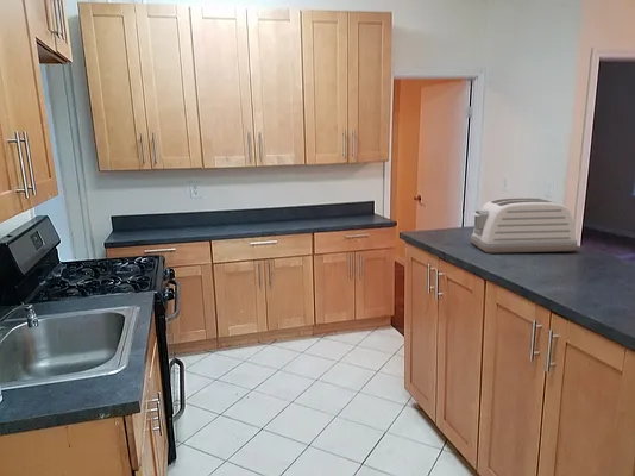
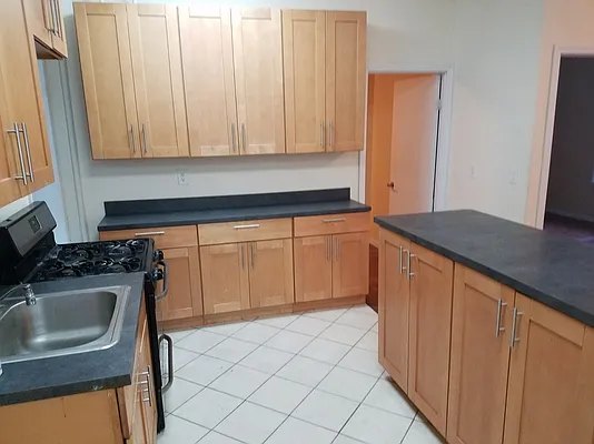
- toaster [470,196,578,255]
